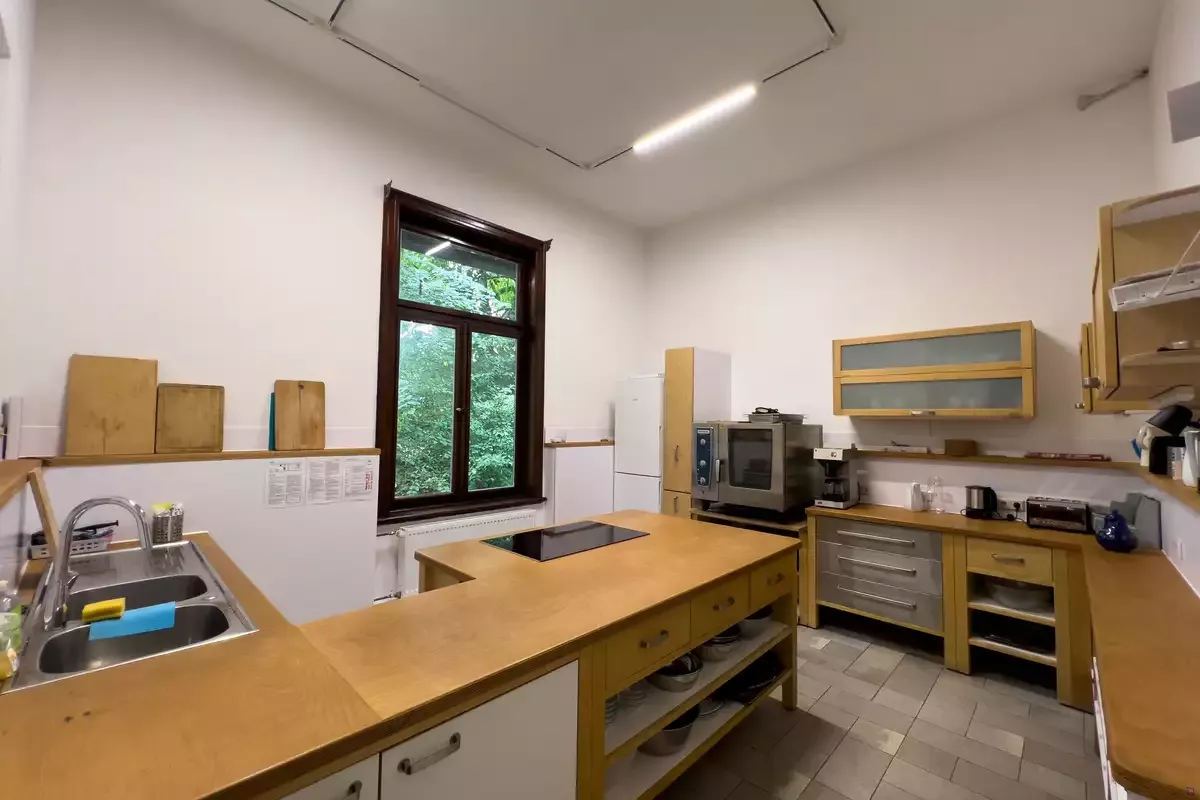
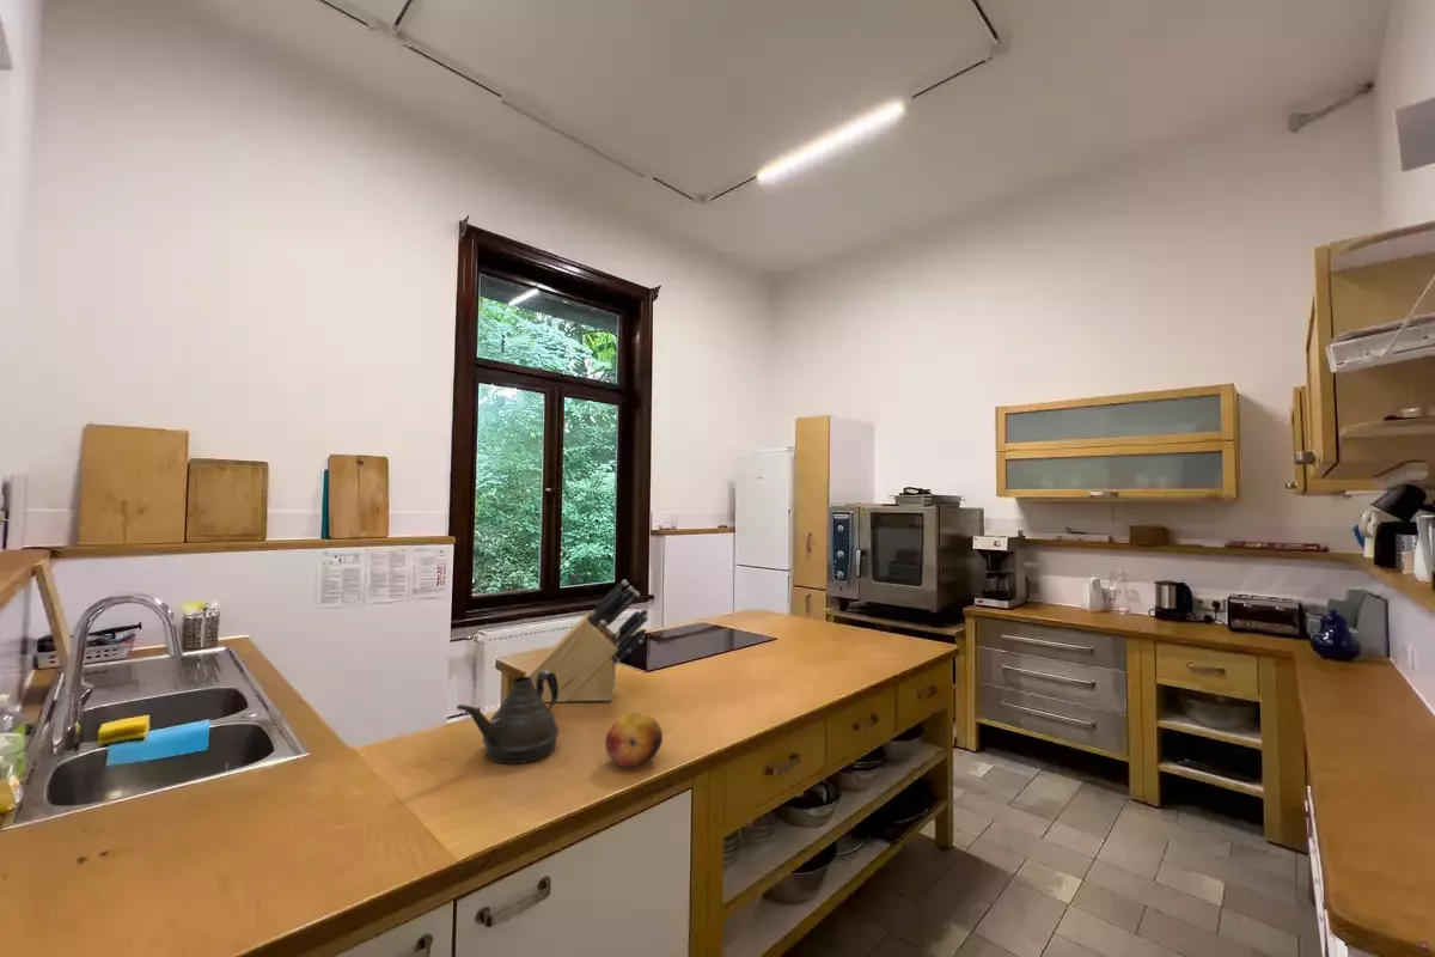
+ teapot [456,671,560,764]
+ knife block [523,579,651,703]
+ fruit [604,712,664,768]
